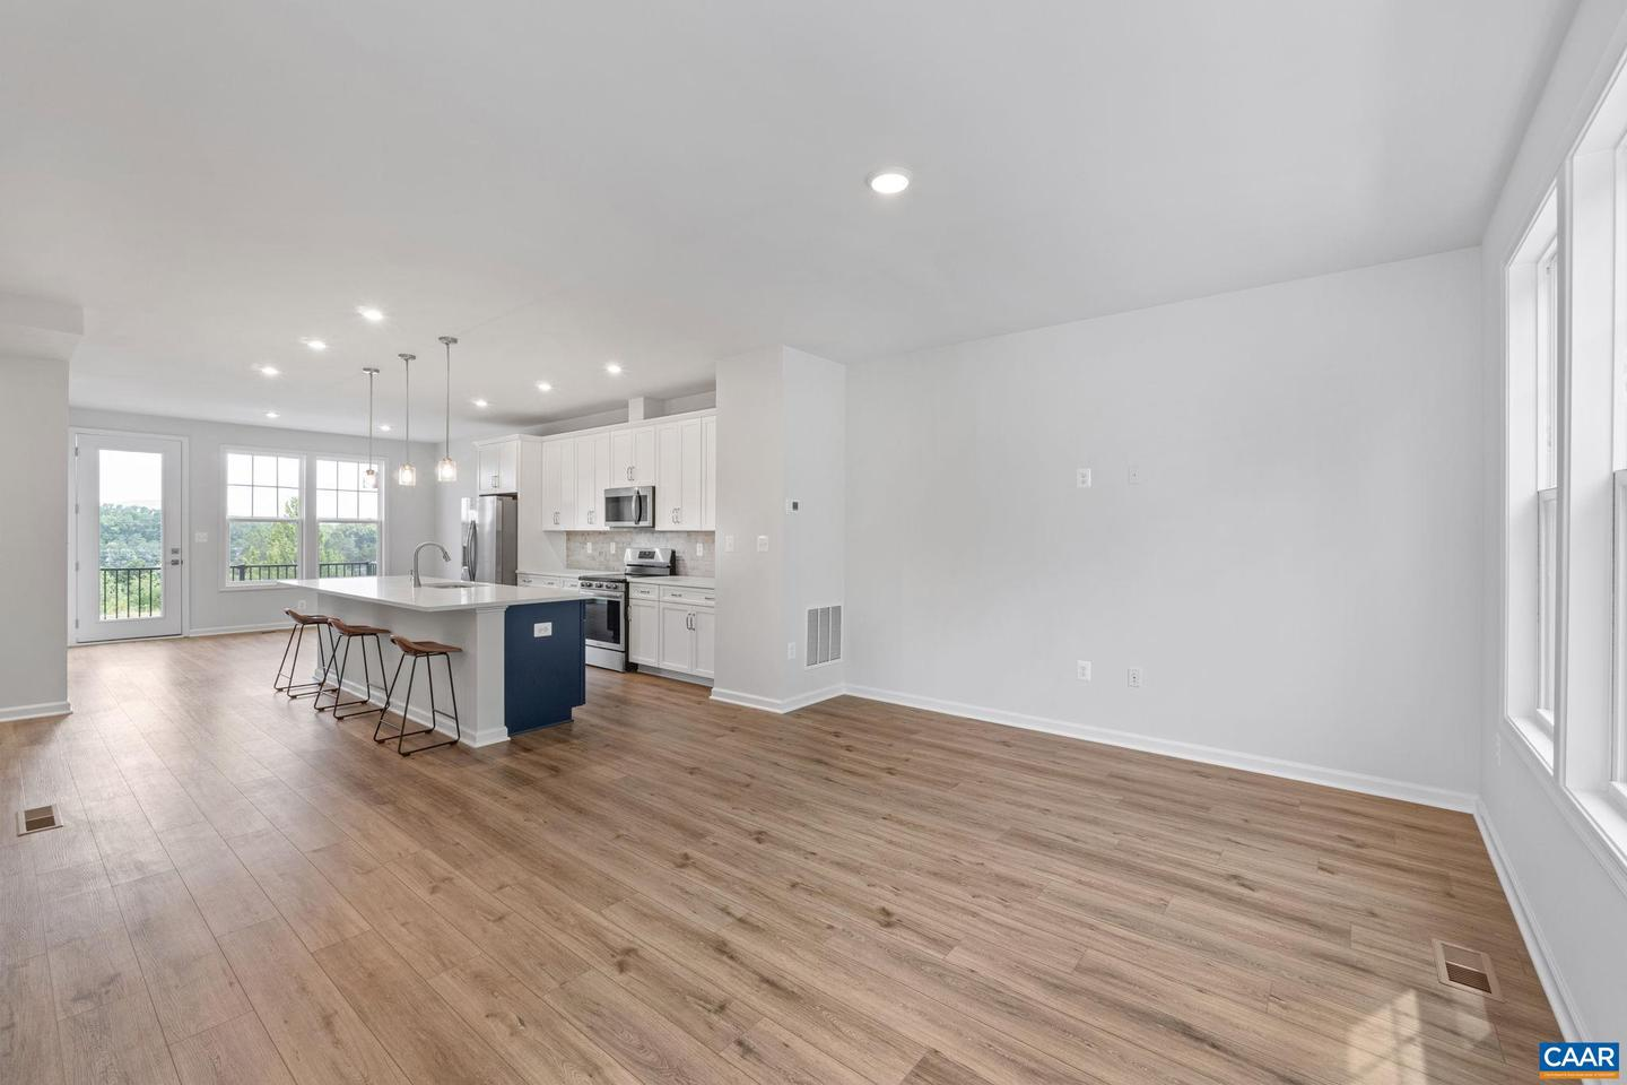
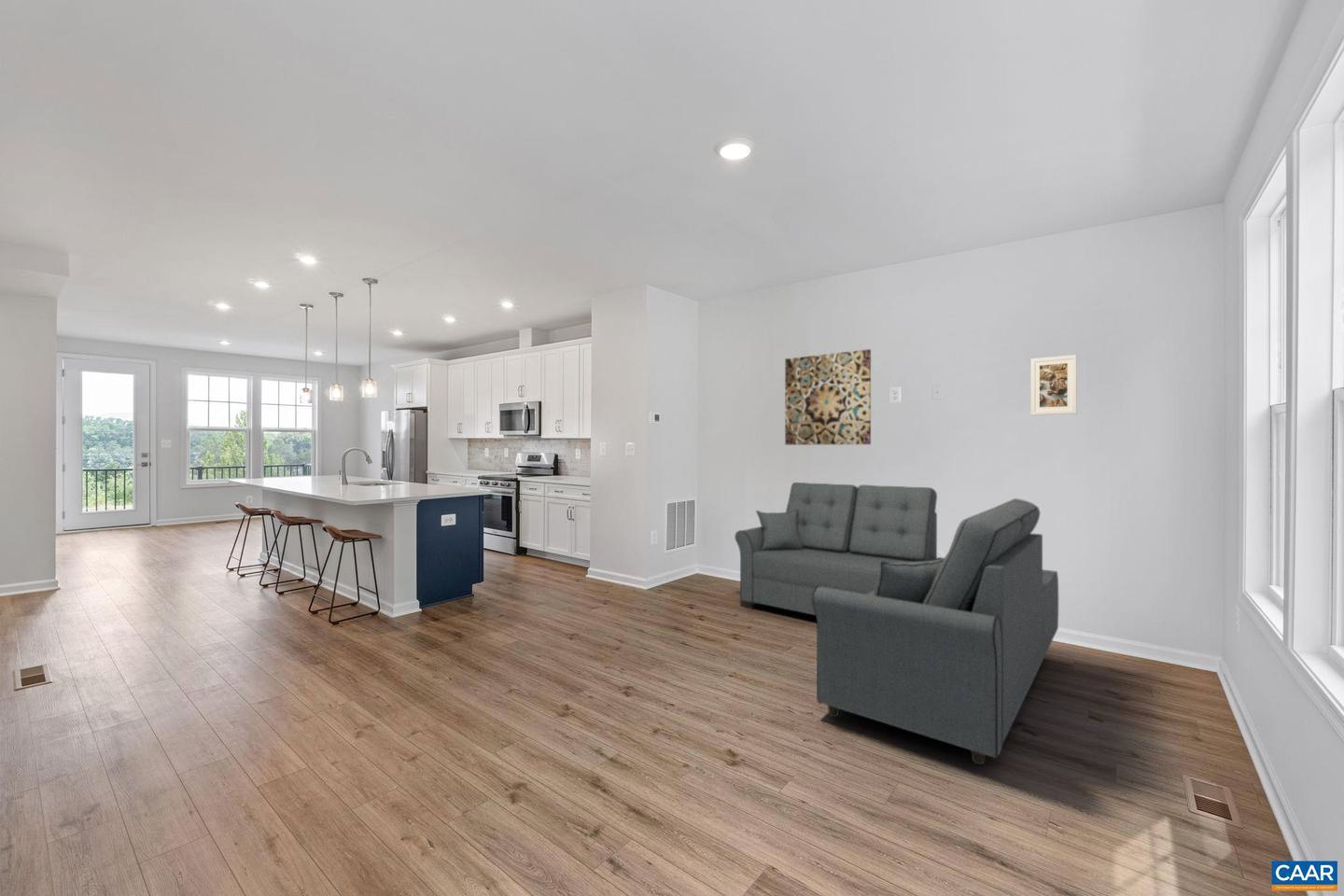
+ wall art [784,348,872,446]
+ sofa [734,482,1059,765]
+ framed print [1029,354,1078,416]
